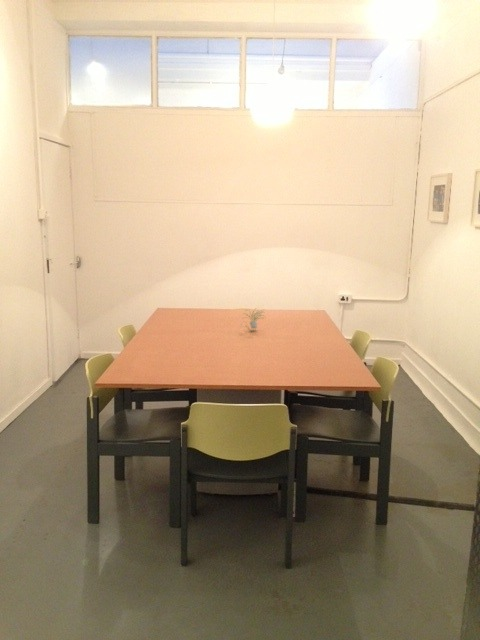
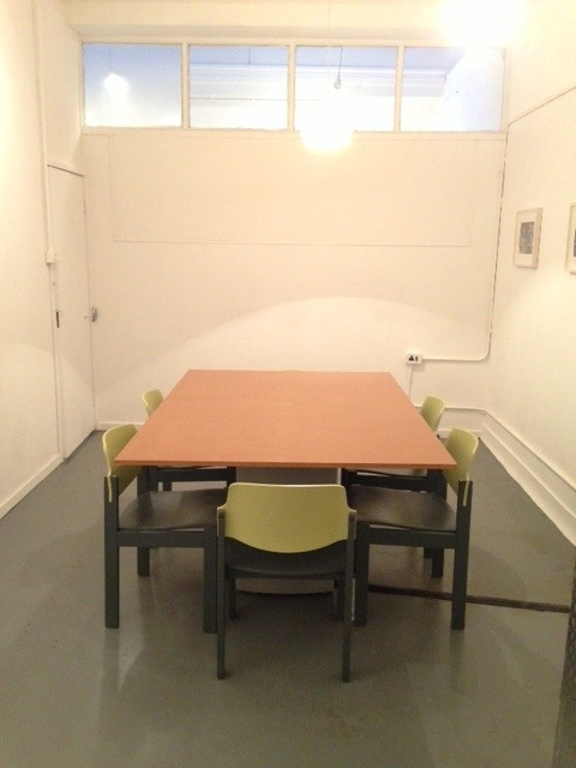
- plant [240,309,267,335]
